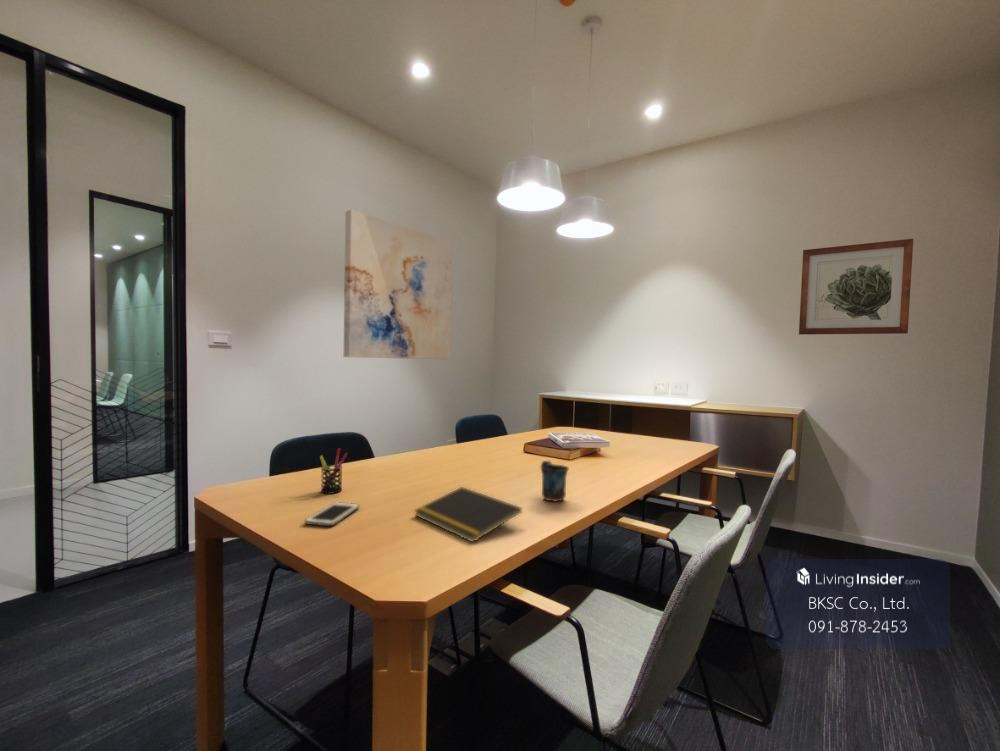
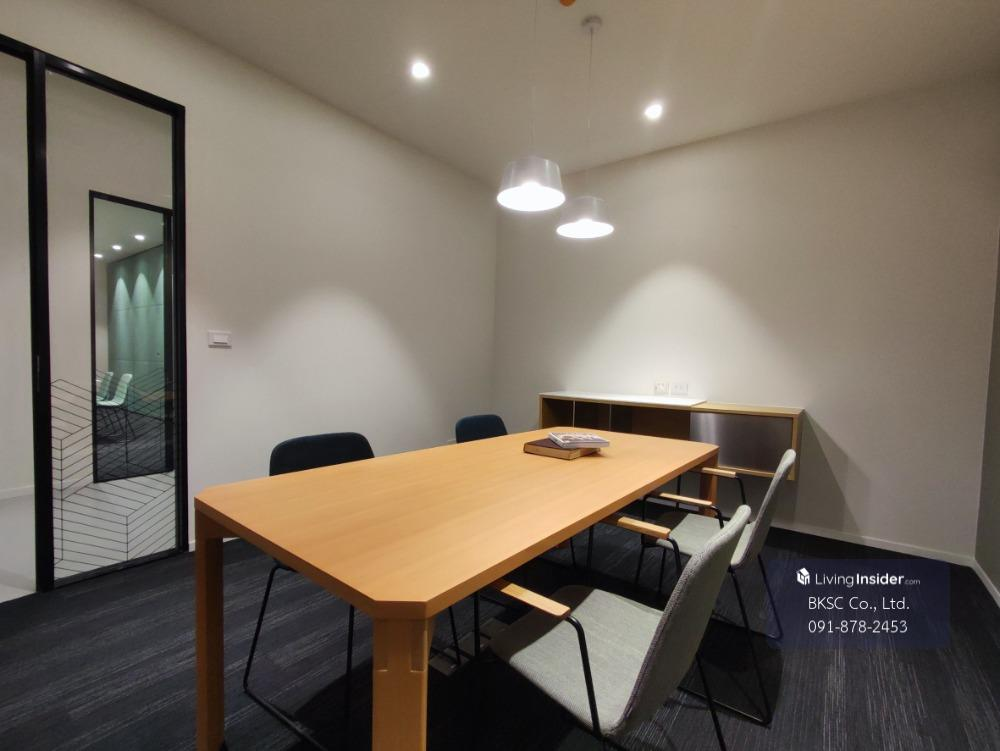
- wall art [343,209,454,360]
- notepad [413,486,523,543]
- pen holder [319,448,349,495]
- wall art [798,238,914,336]
- mug [540,460,570,502]
- cell phone [304,501,361,527]
